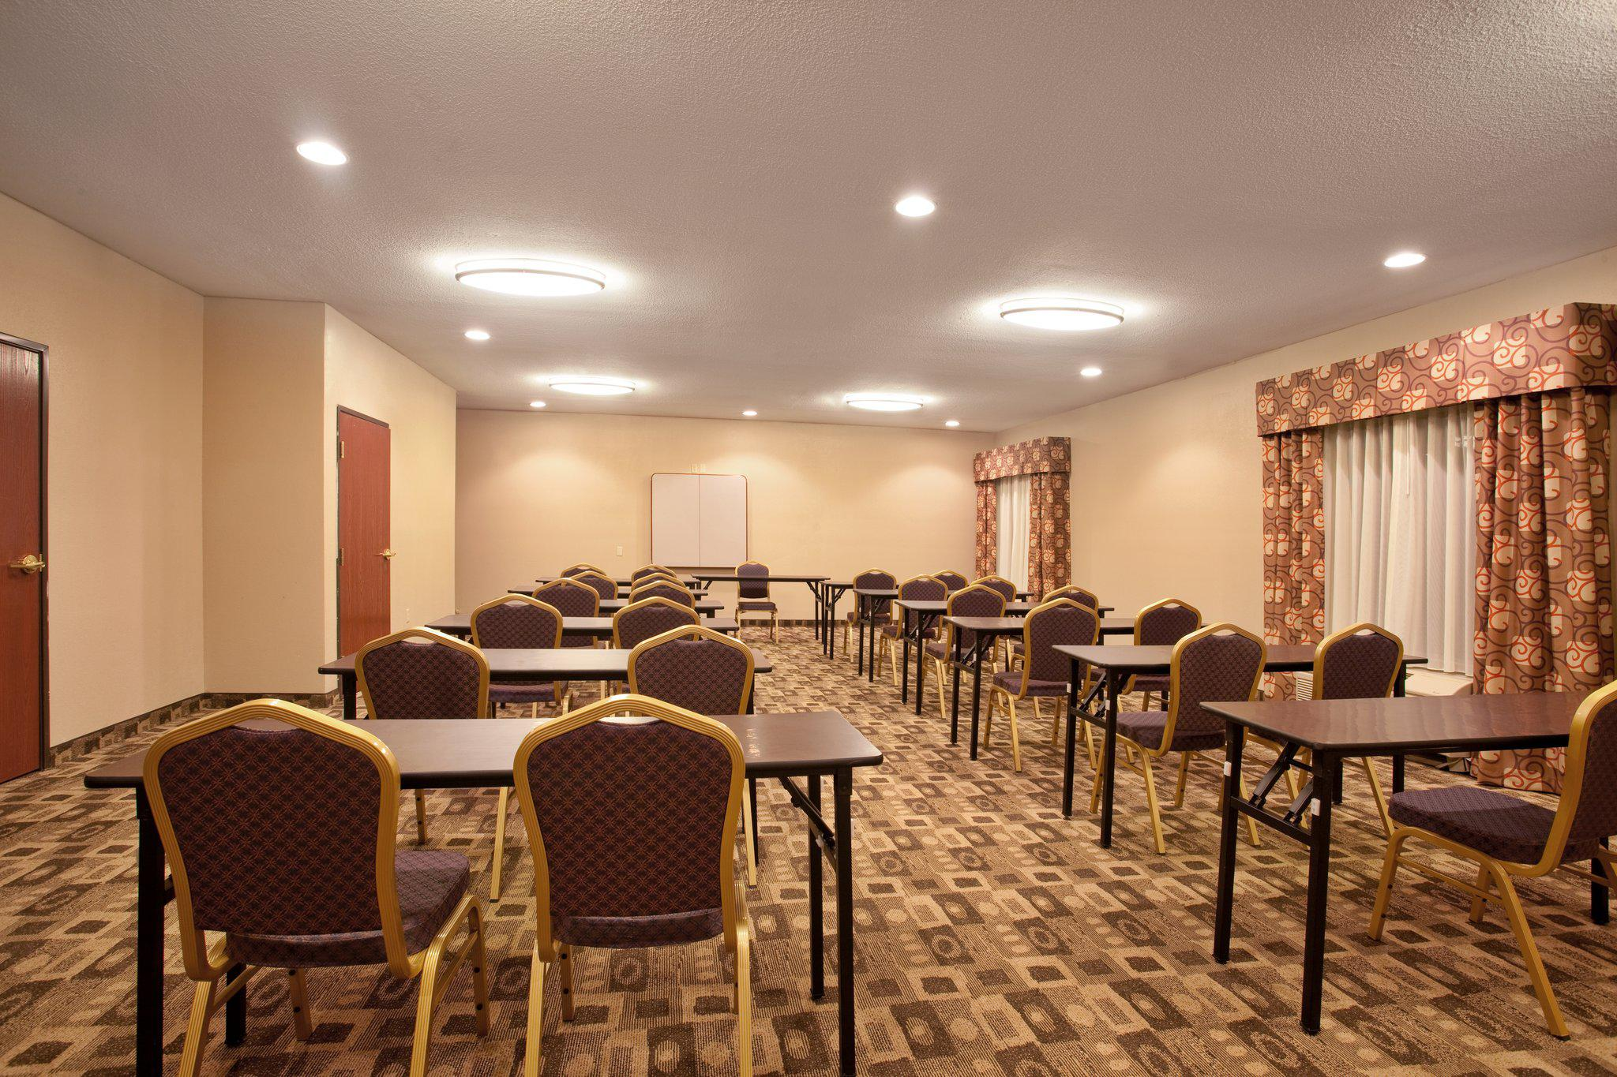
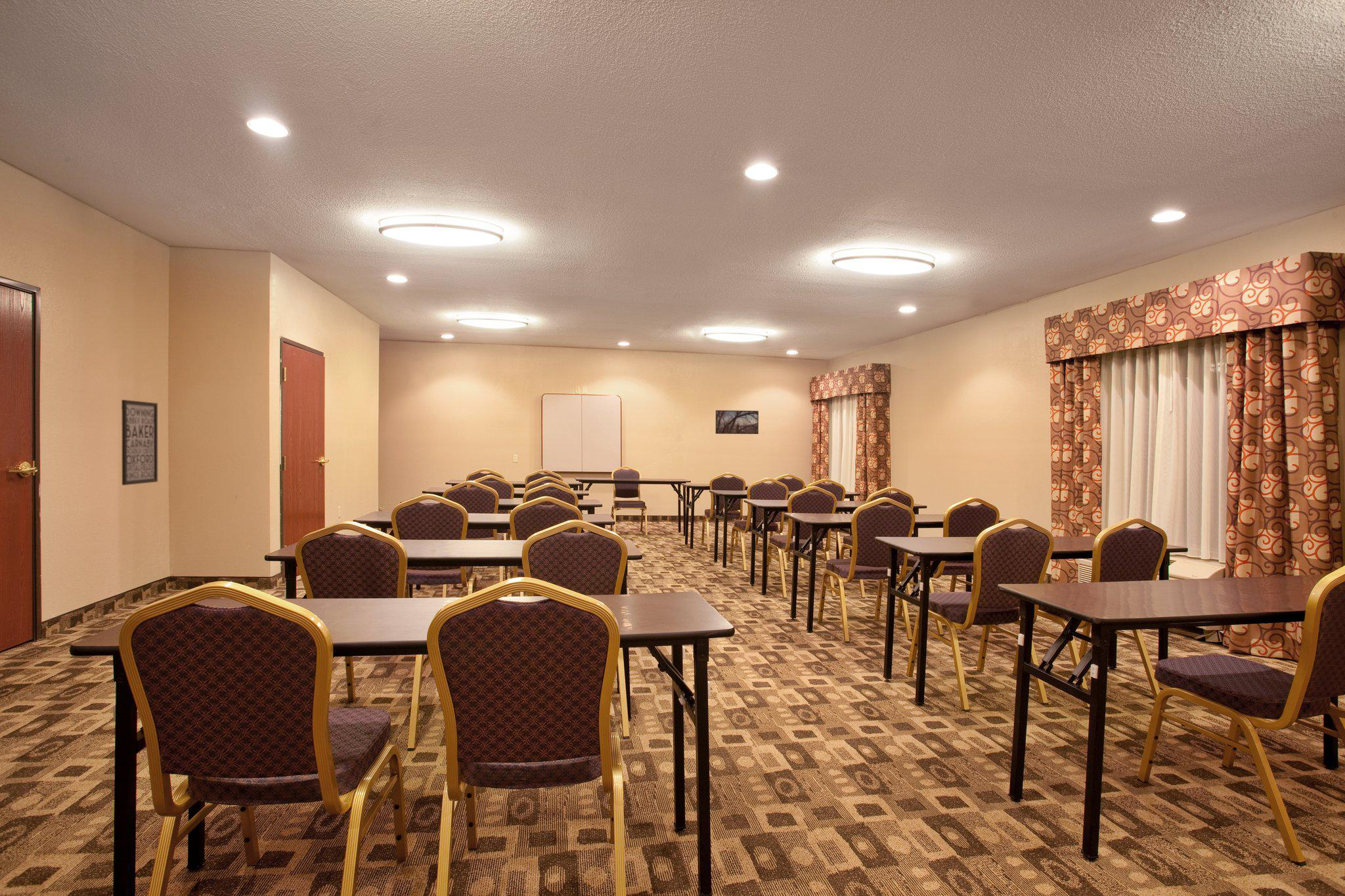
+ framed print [715,410,759,435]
+ wall art [121,399,158,486]
